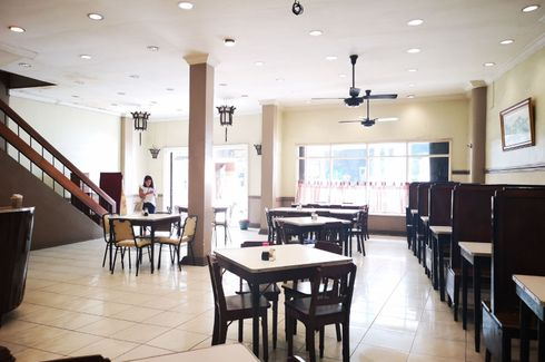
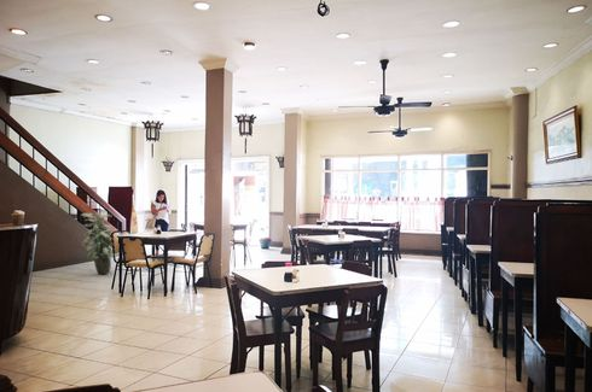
+ indoor plant [80,209,118,275]
